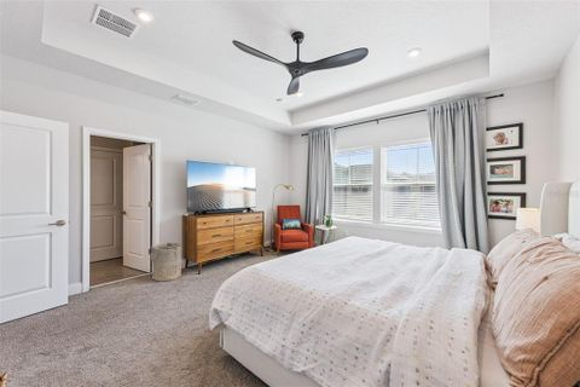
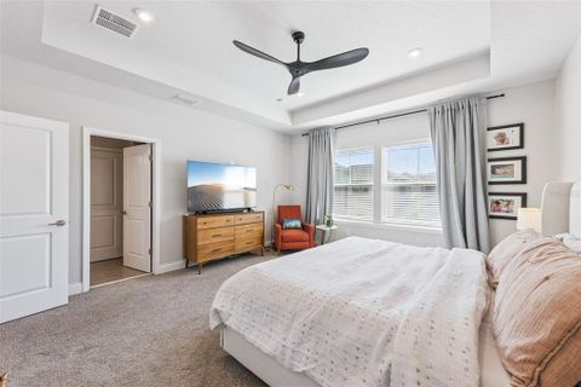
- laundry hamper [149,241,182,283]
